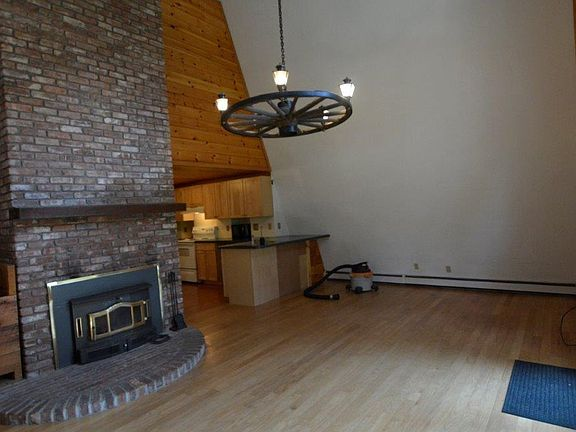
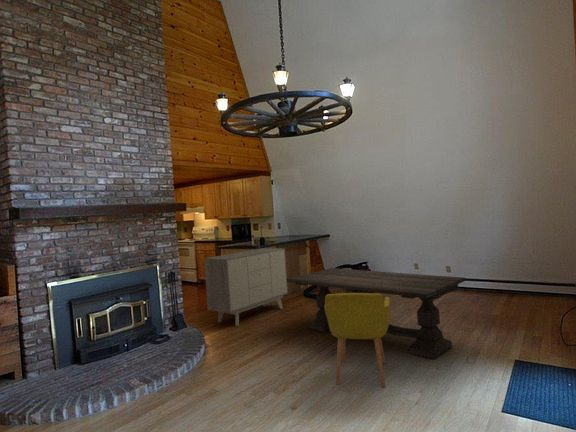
+ sideboard [203,247,289,327]
+ dining table [287,267,466,359]
+ chair [324,292,391,388]
